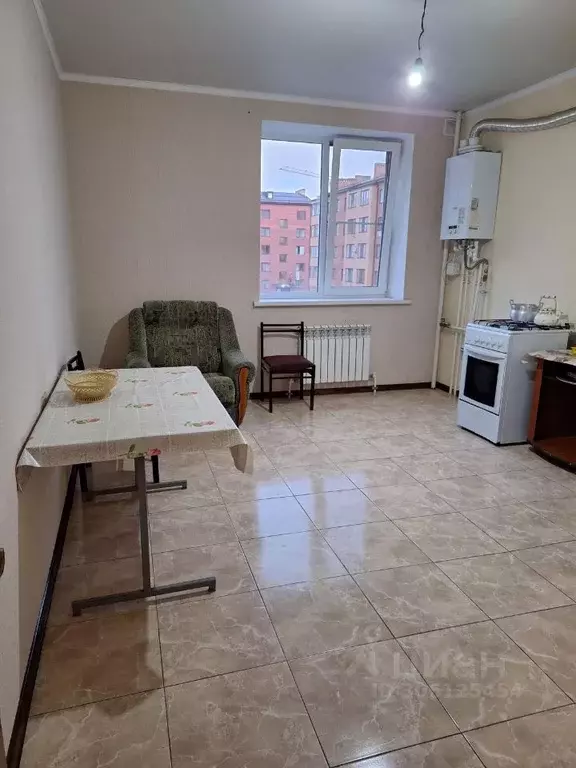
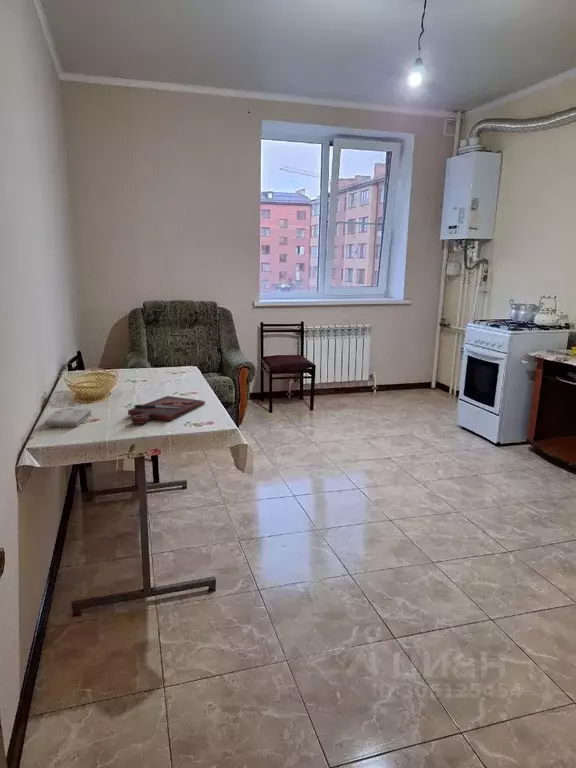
+ cutting board [127,395,206,425]
+ washcloth [43,407,92,428]
